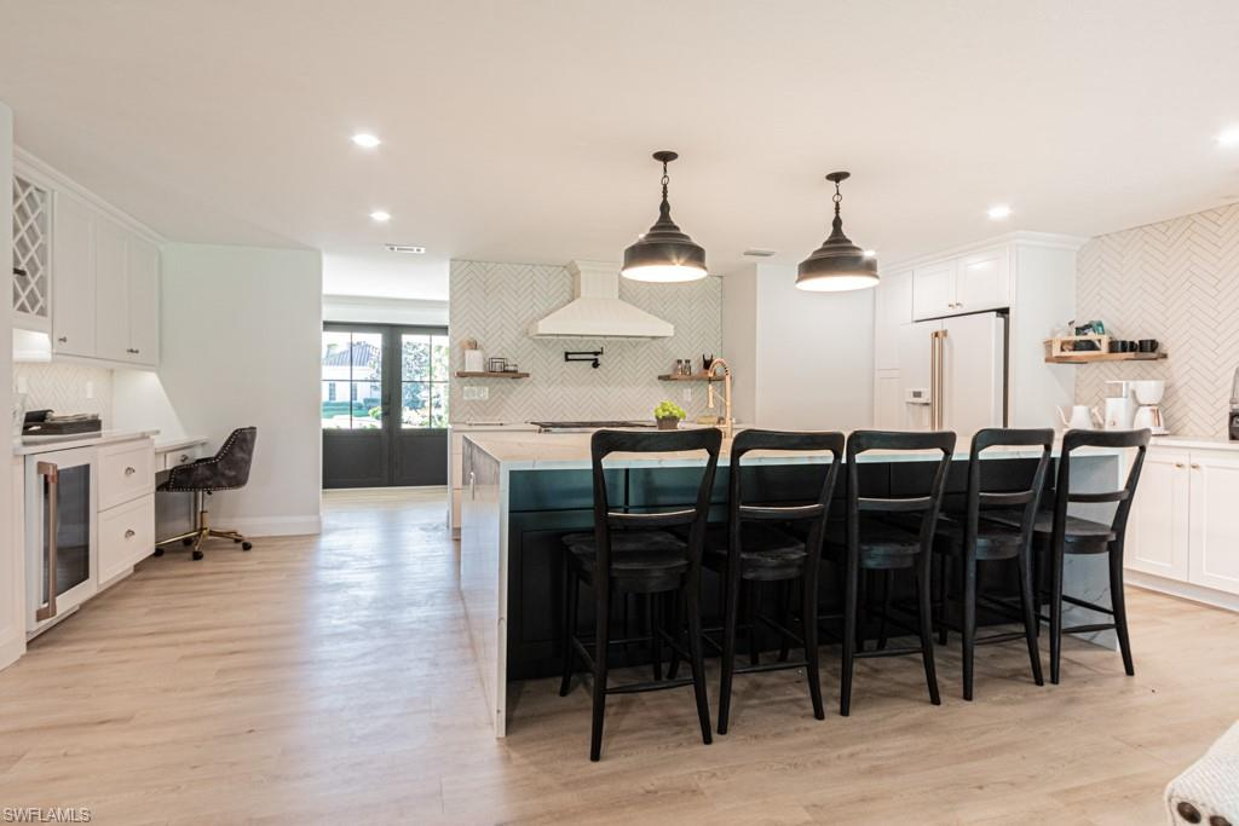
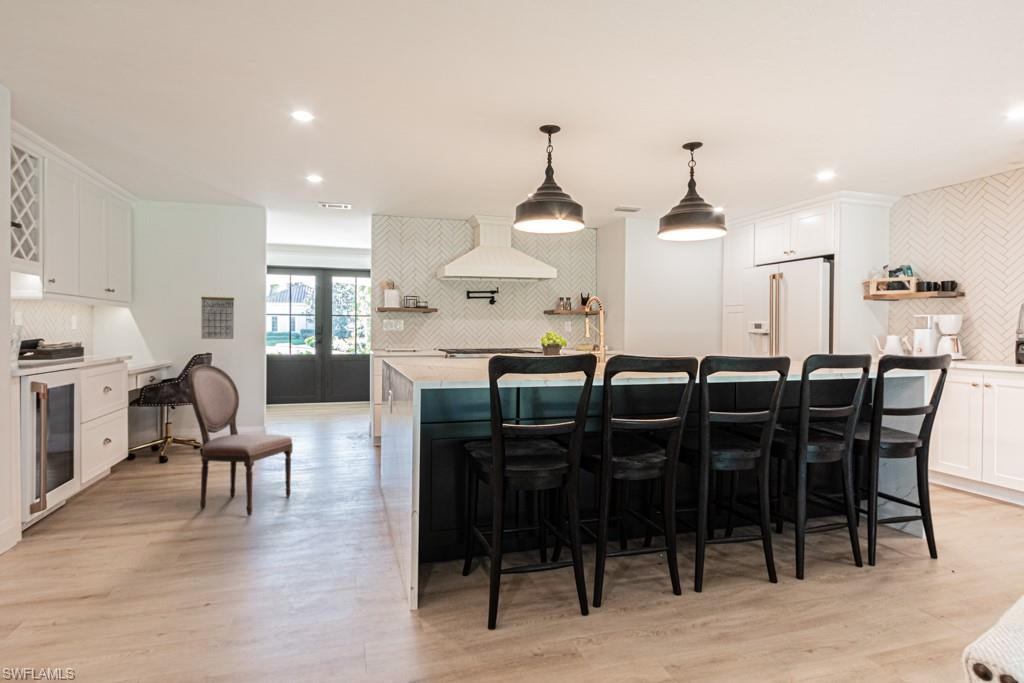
+ calendar [200,287,235,340]
+ dining chair [187,363,294,517]
